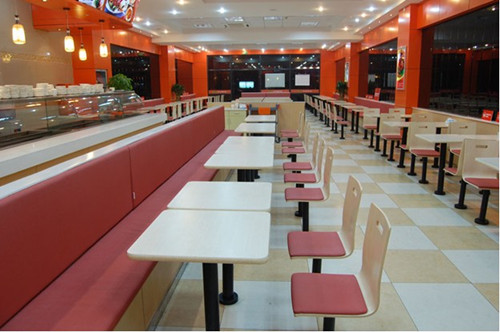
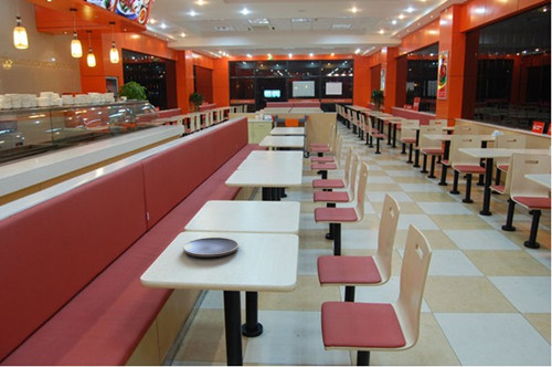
+ plate [182,237,240,258]
